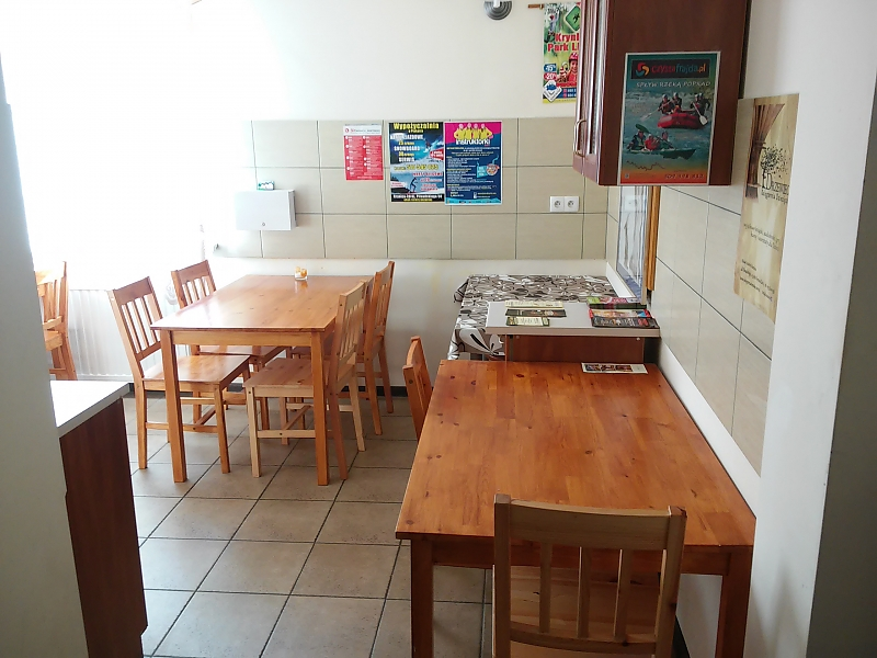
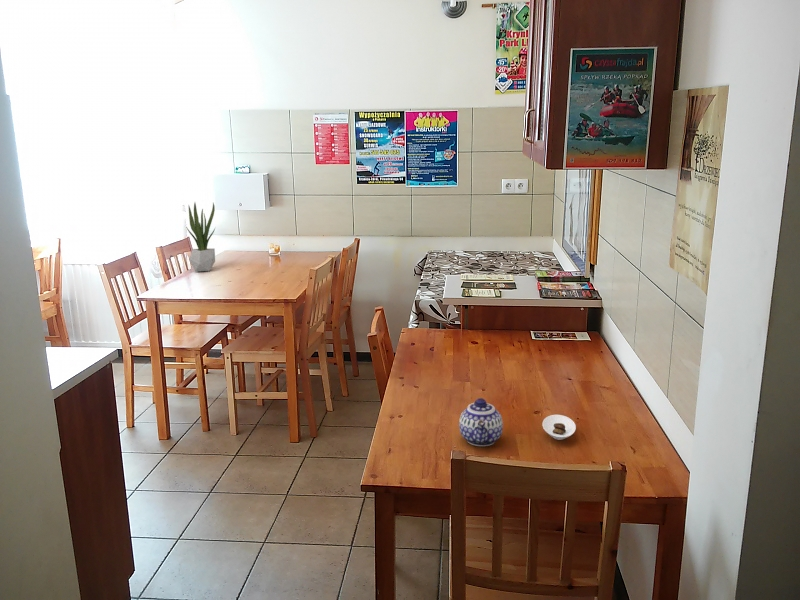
+ saucer [542,414,577,441]
+ potted plant [185,202,216,272]
+ teapot [458,397,504,447]
